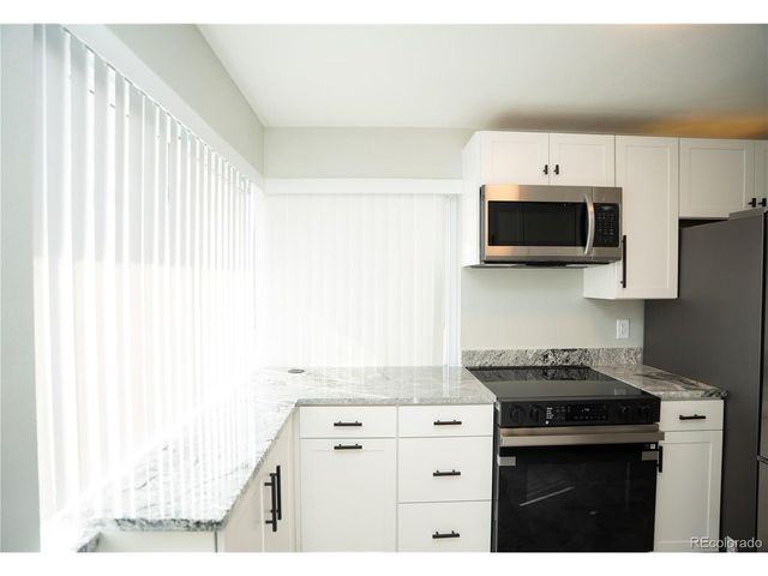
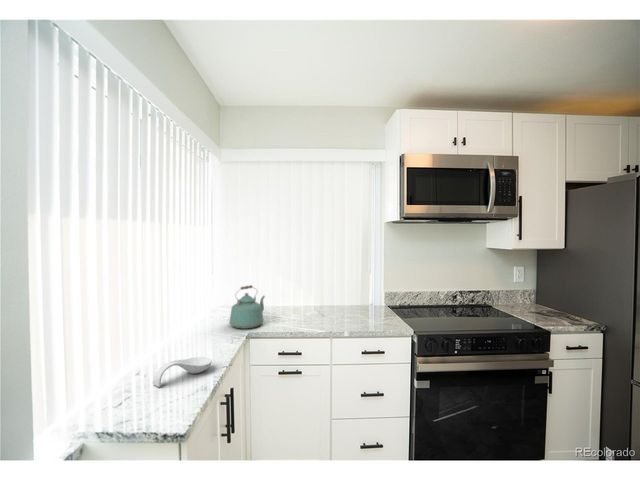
+ kettle [228,284,266,330]
+ spoon rest [152,356,213,388]
